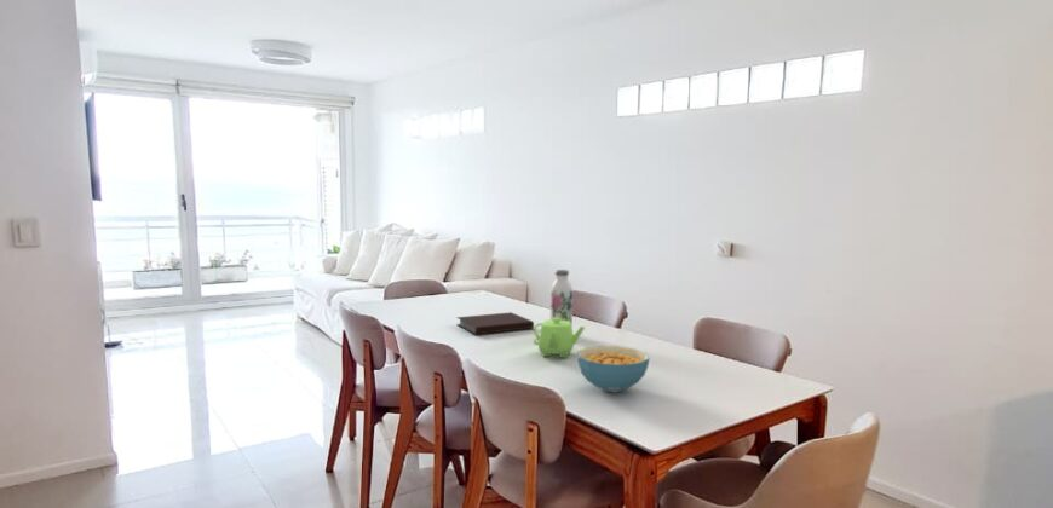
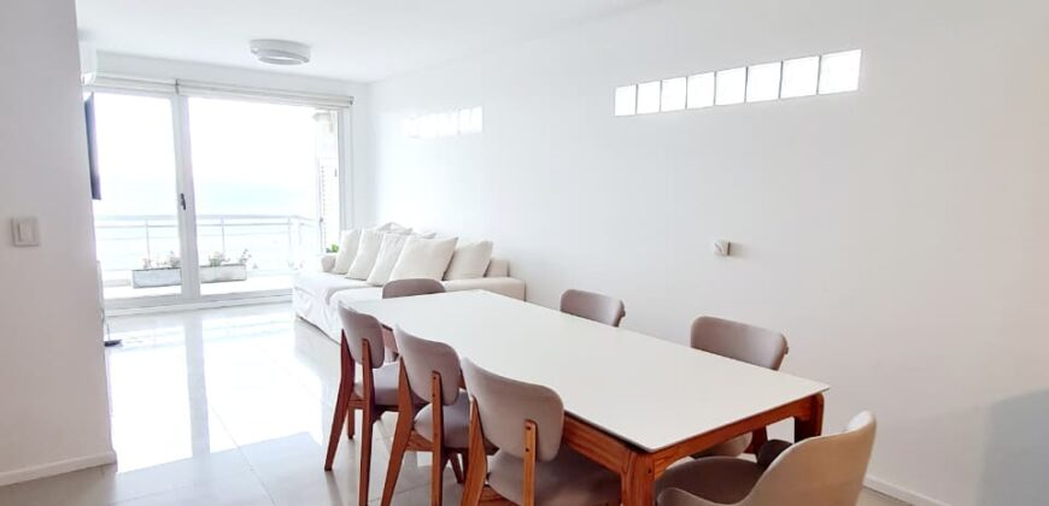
- water bottle [549,269,574,328]
- notebook [455,311,535,336]
- teapot [533,318,586,359]
- cereal bowl [576,345,650,394]
